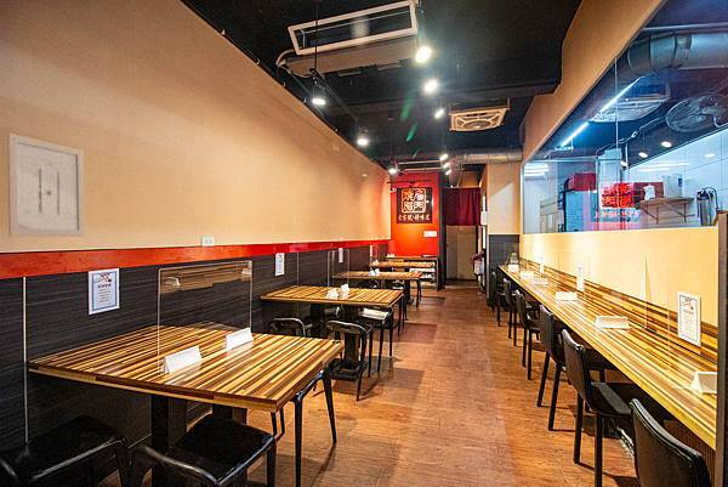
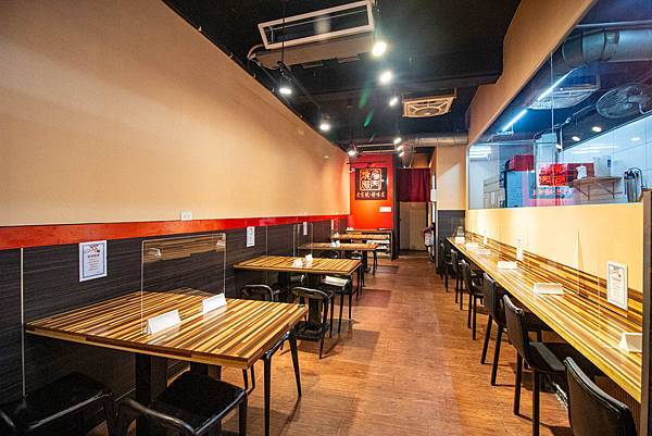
- wall art [6,132,86,238]
